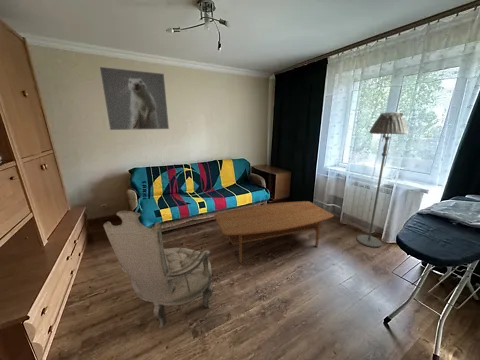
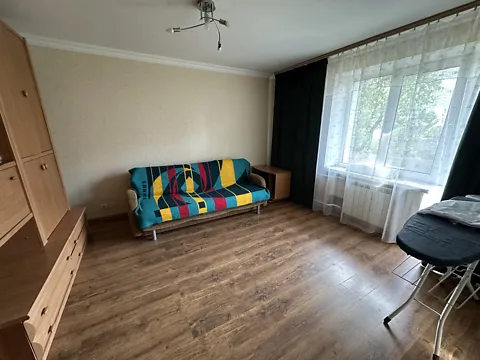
- armchair [102,210,214,329]
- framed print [99,66,170,131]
- coffee table [213,200,335,264]
- floor lamp [356,111,409,248]
